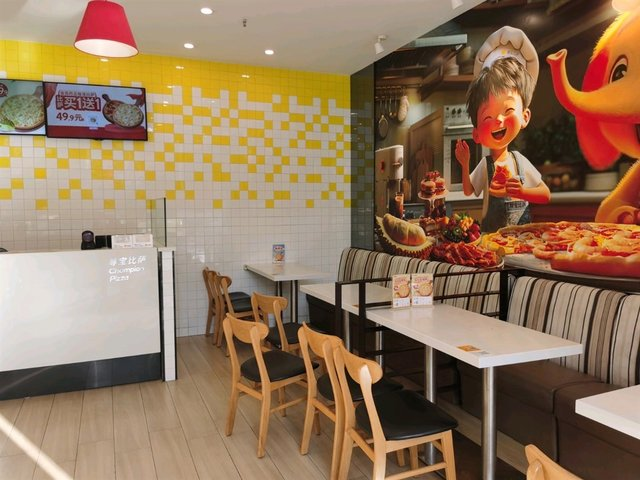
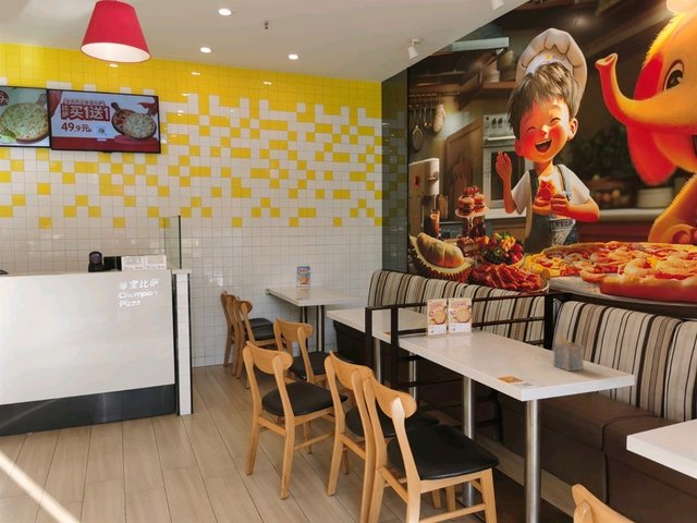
+ napkin holder [553,333,585,373]
